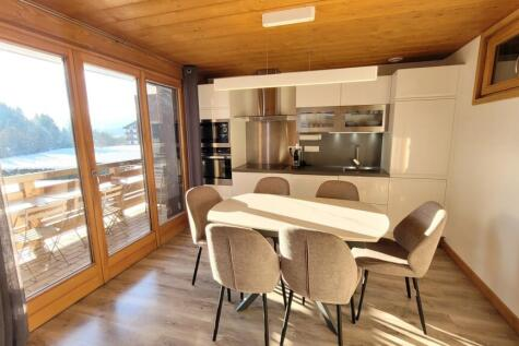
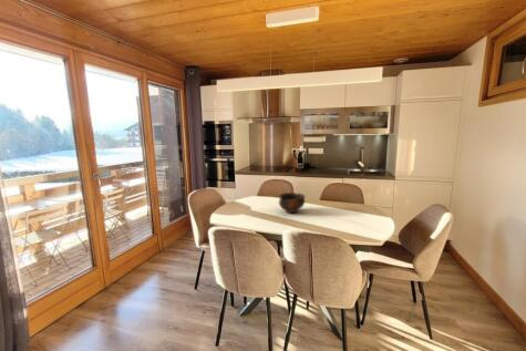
+ bowl [278,192,306,214]
